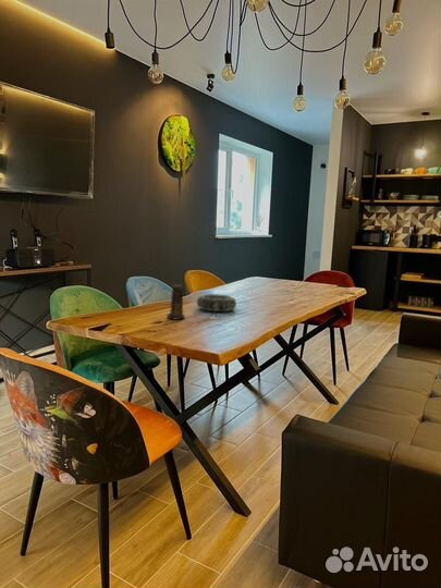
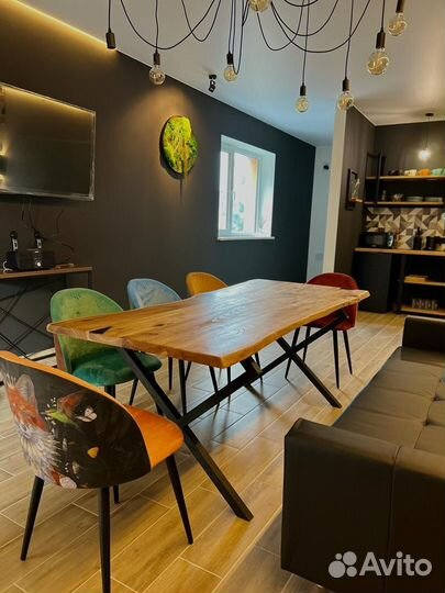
- candle [166,283,186,321]
- decorative bowl [196,293,237,313]
